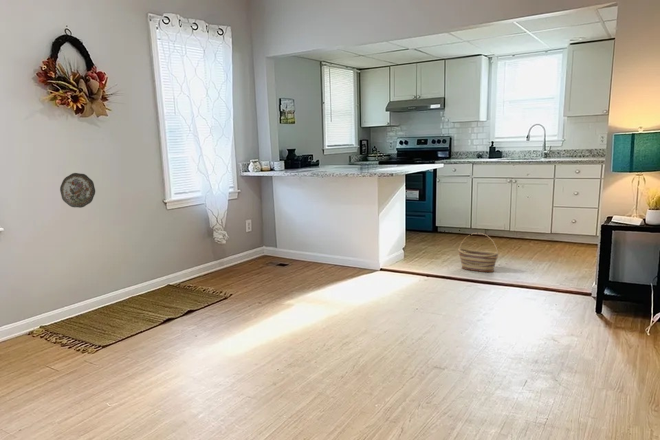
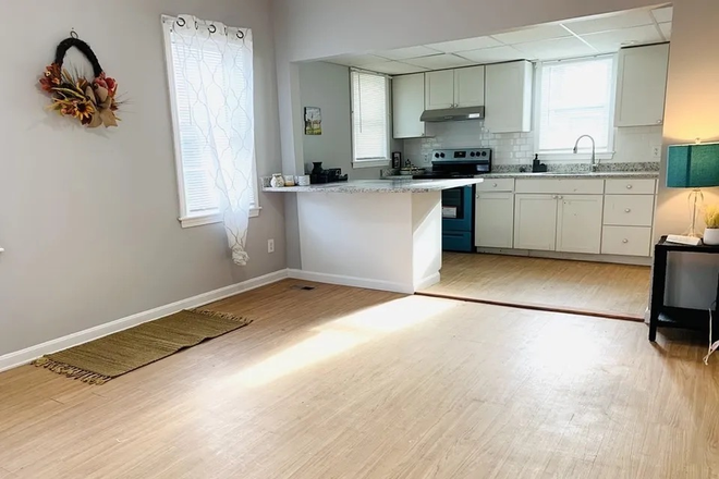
- decorative plate [59,172,96,209]
- basket [458,232,499,273]
